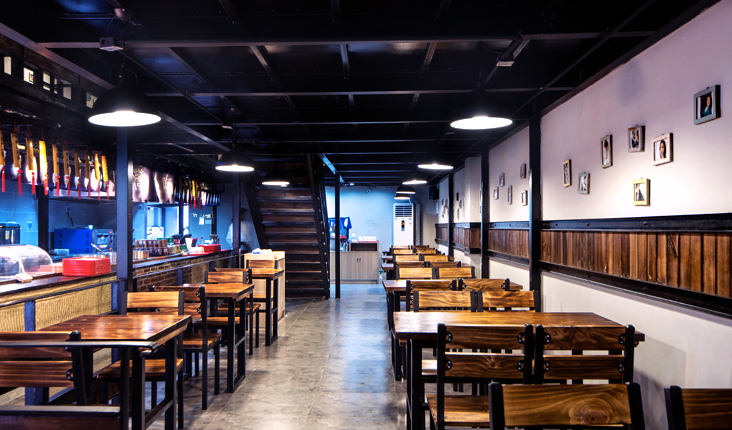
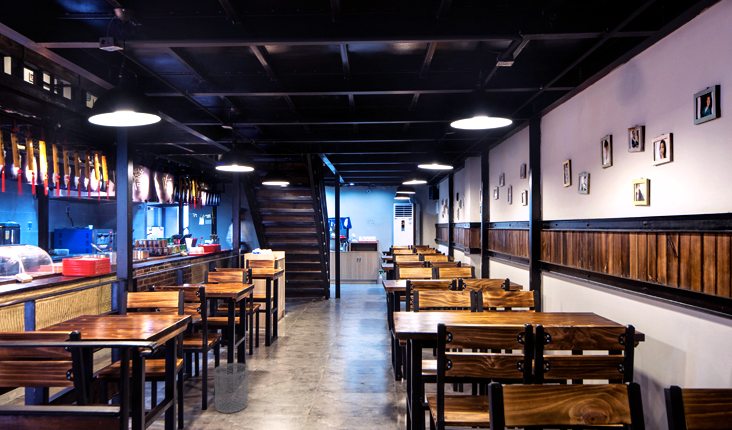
+ waste bin [213,362,249,414]
